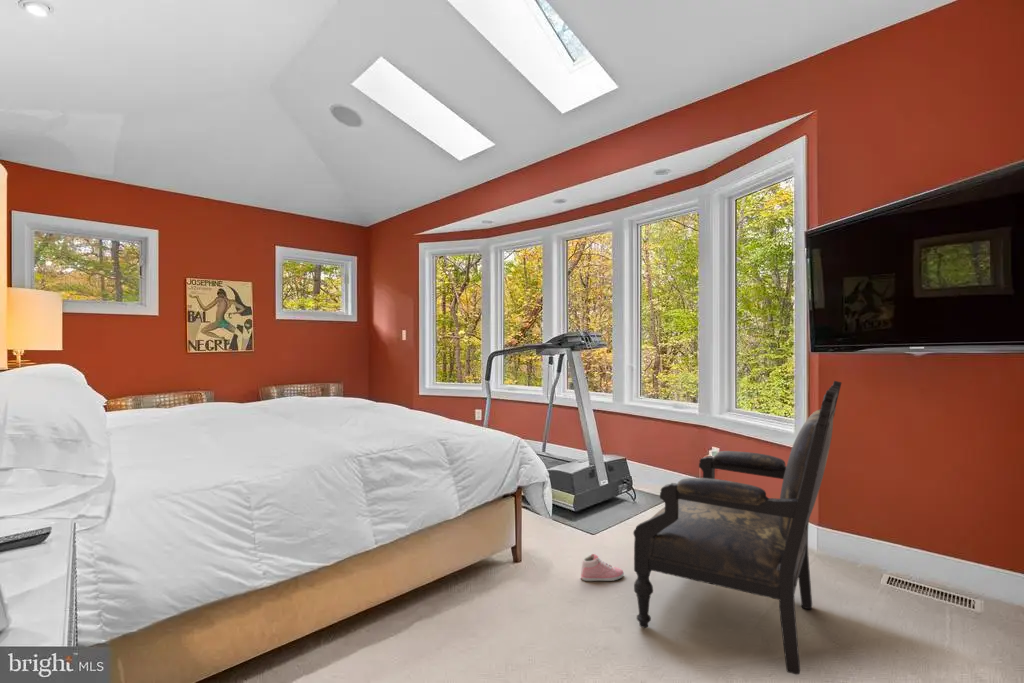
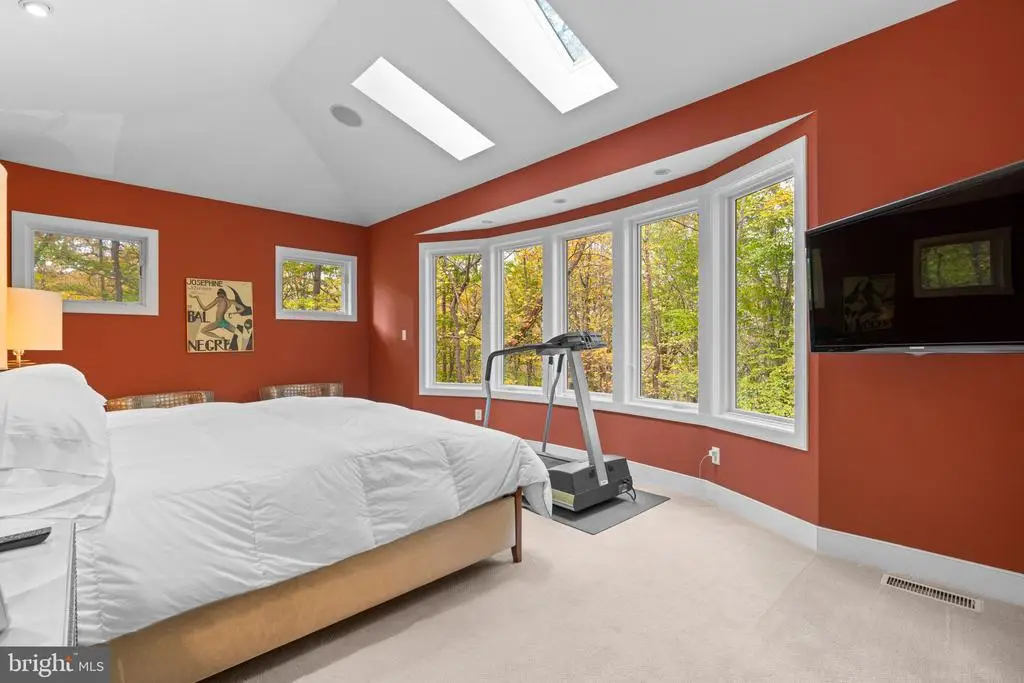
- sneaker [580,553,625,582]
- armchair [632,380,843,676]
